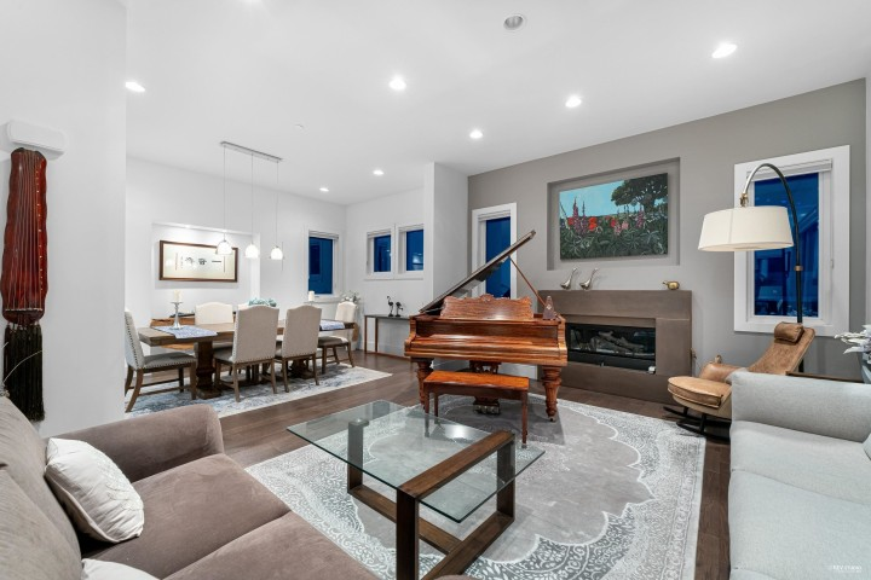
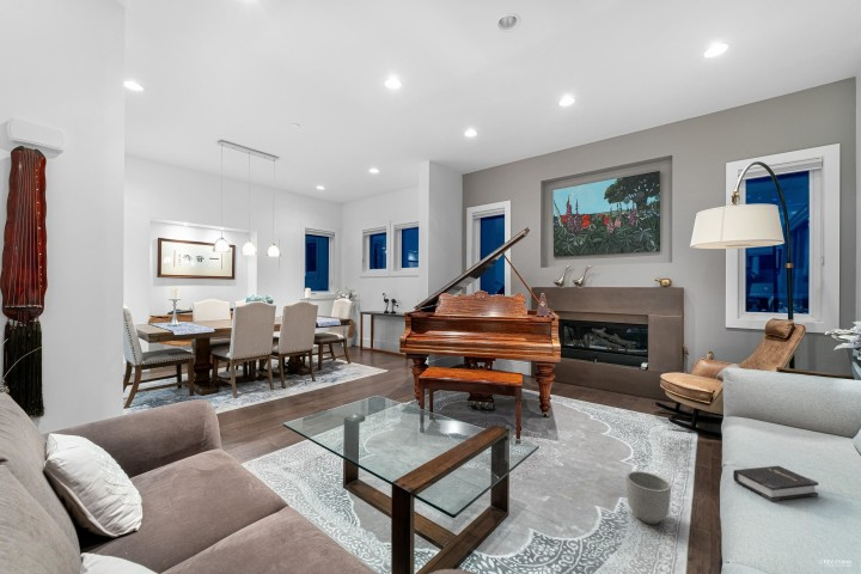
+ hardback book [732,465,819,502]
+ planter [624,470,672,525]
